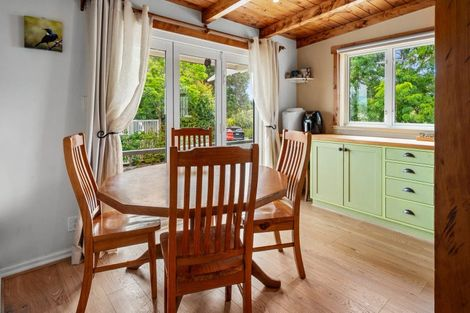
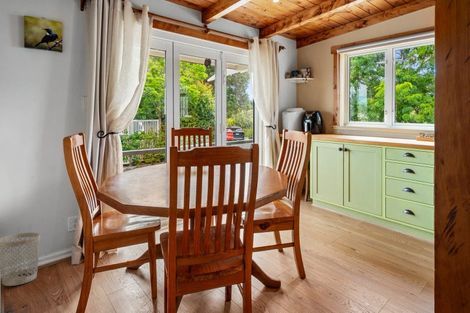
+ wastebasket [0,232,41,287]
